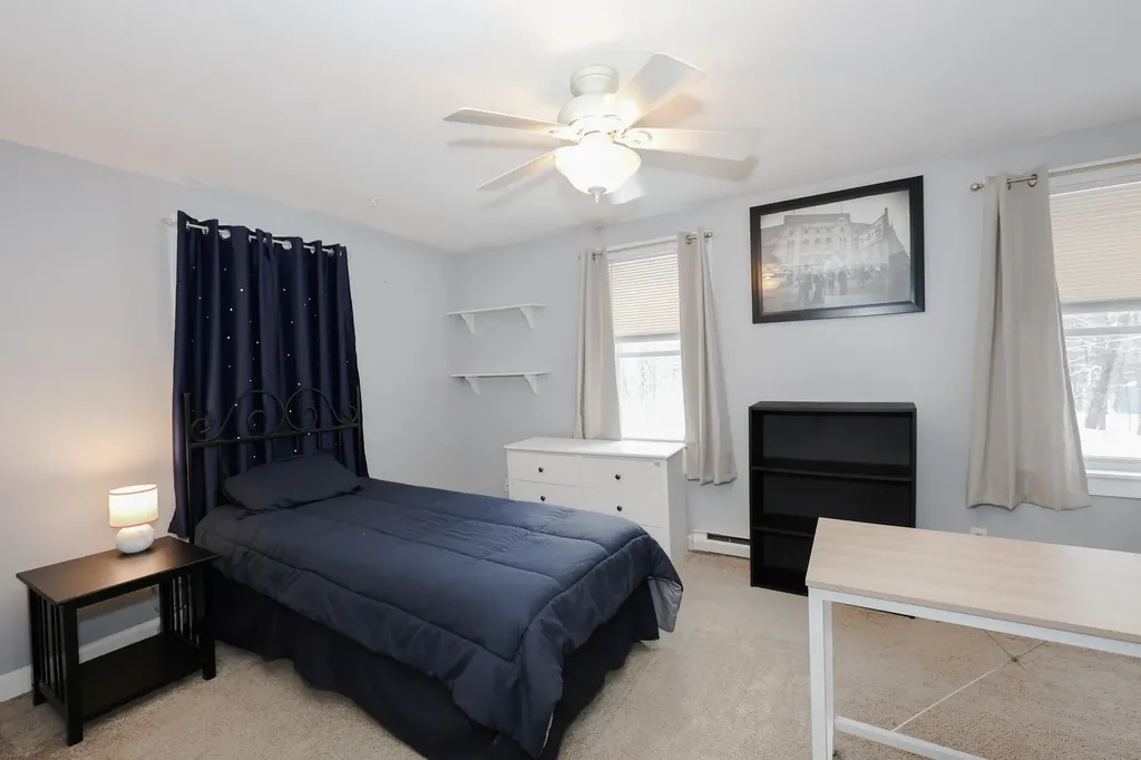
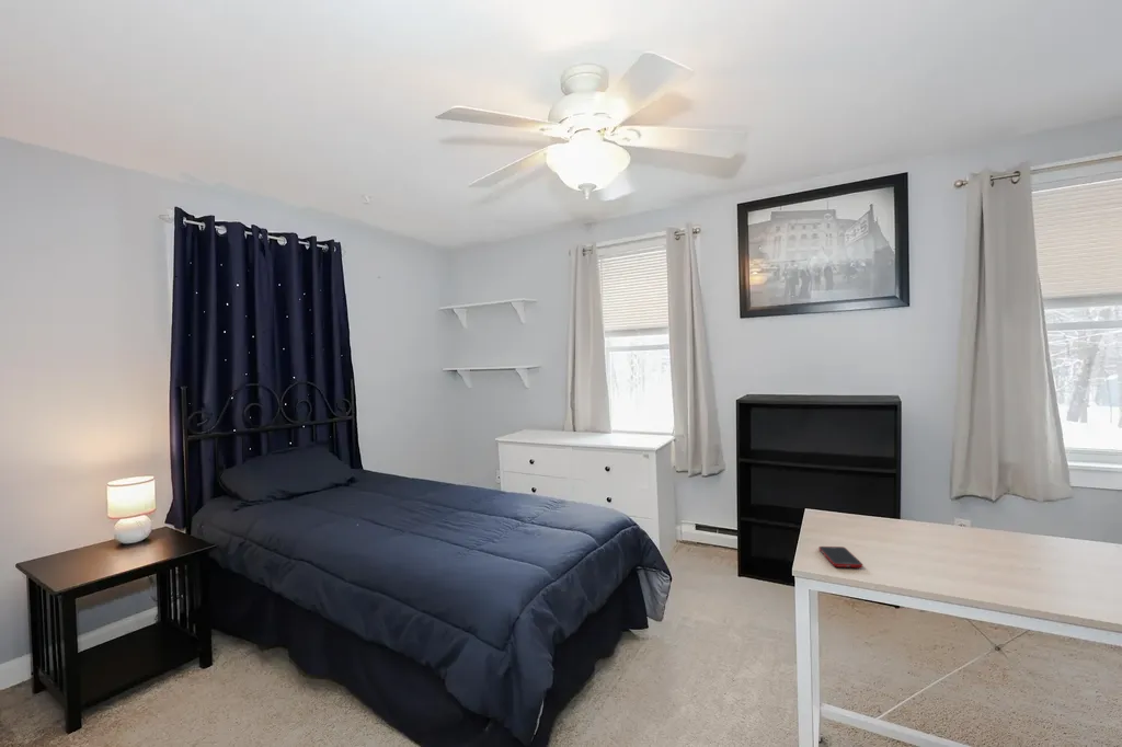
+ cell phone [817,545,863,568]
